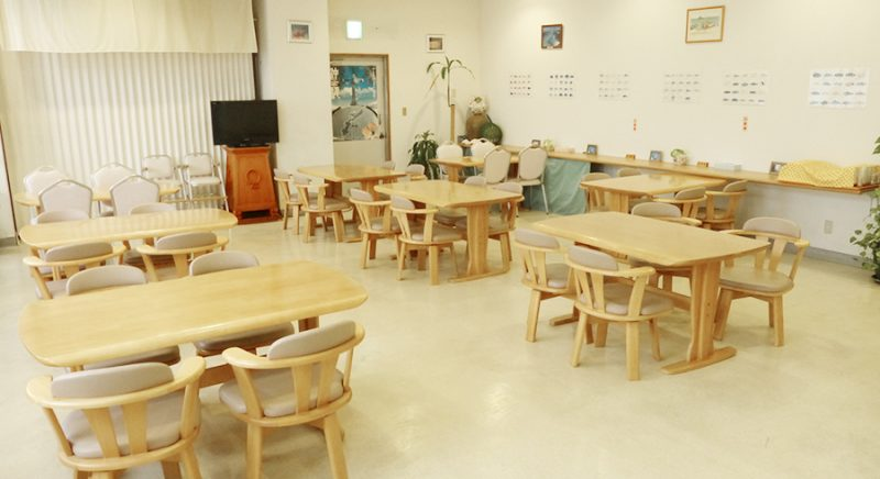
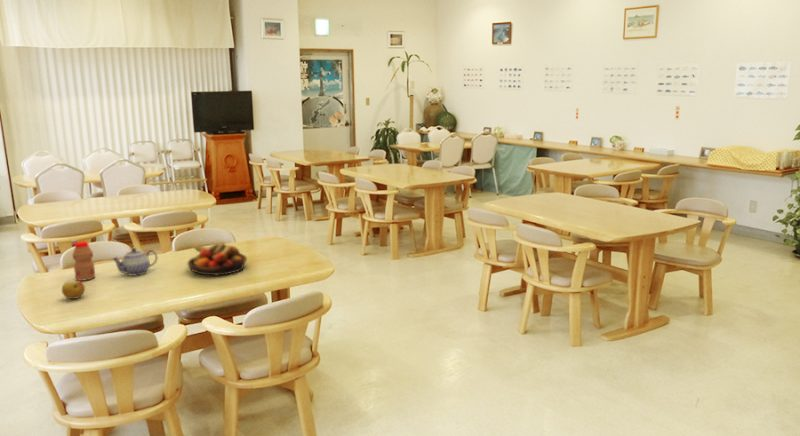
+ fruit bowl [186,241,248,276]
+ bottle [71,240,96,282]
+ fruit [61,280,86,300]
+ teapot [111,247,158,277]
